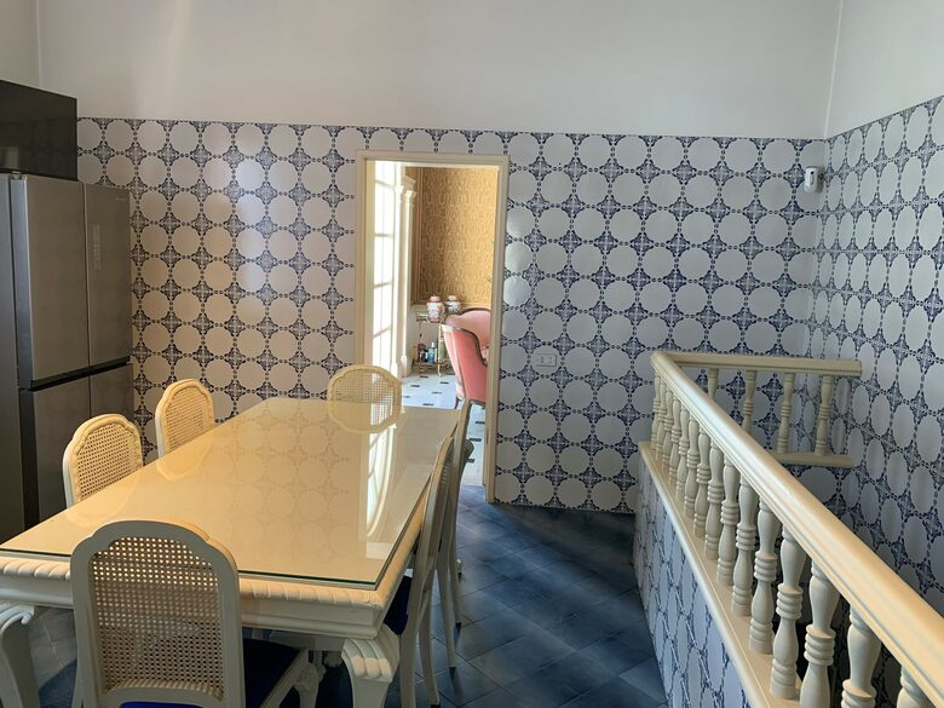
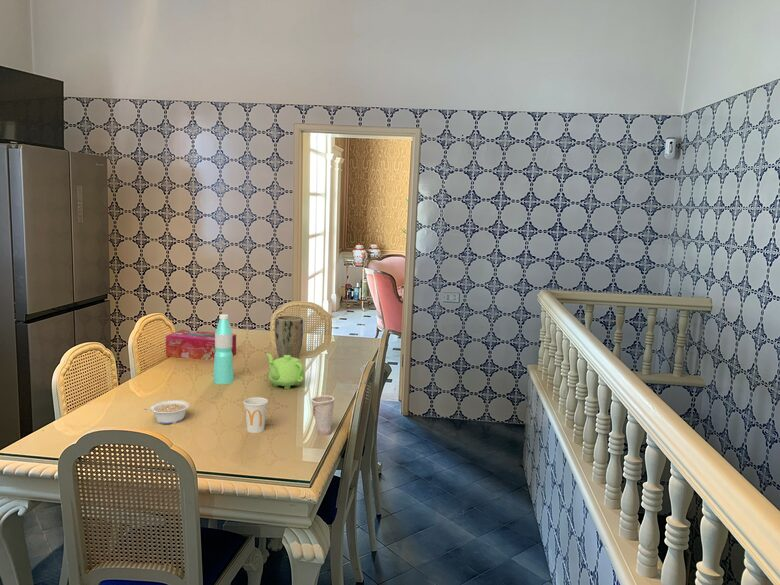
+ cup [243,396,269,434]
+ water bottle [212,314,235,385]
+ legume [143,399,190,425]
+ teapot [265,352,306,390]
+ tissue box [165,329,237,361]
+ cup [310,394,335,436]
+ plant pot [274,315,304,359]
